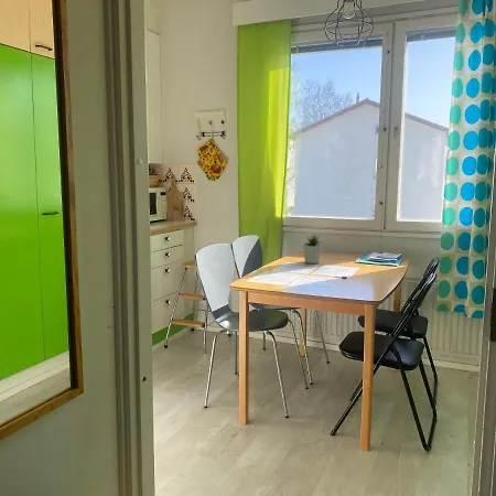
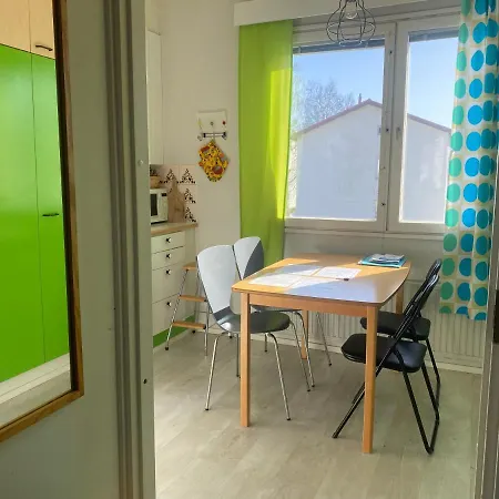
- potted plant [302,233,323,265]
